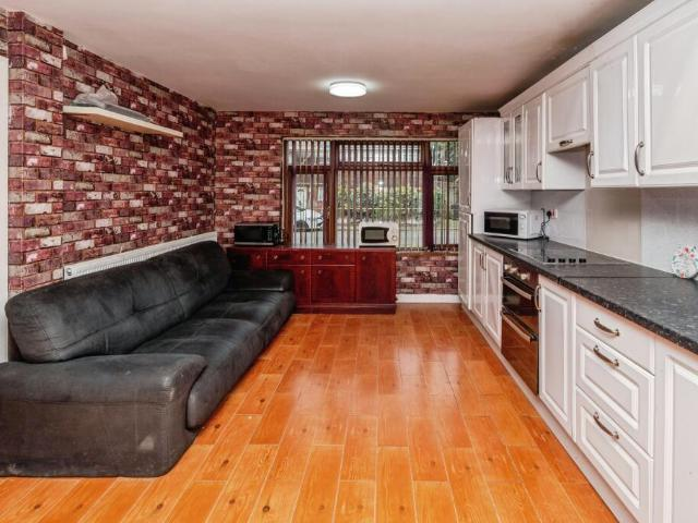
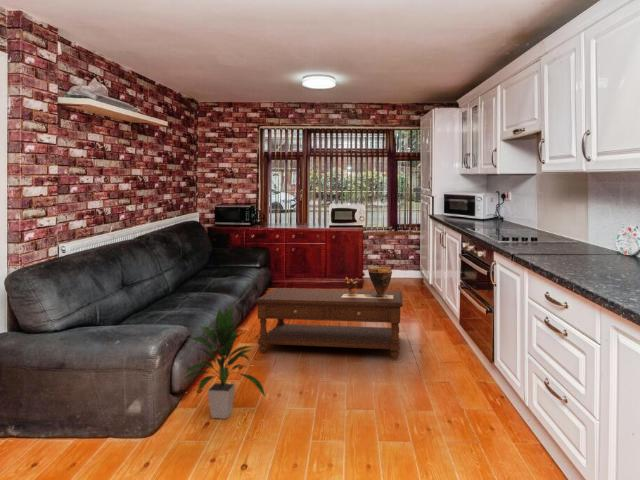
+ coffee table [253,287,404,359]
+ indoor plant [181,305,267,420]
+ clay pot [342,266,393,299]
